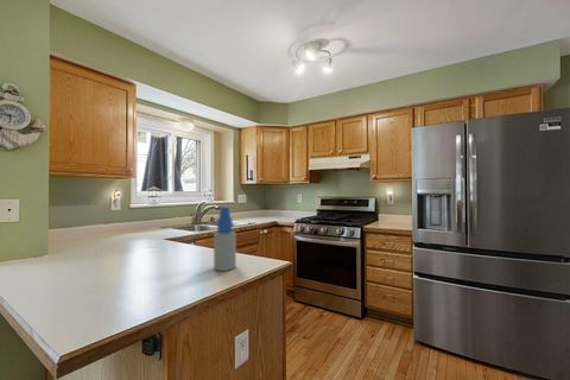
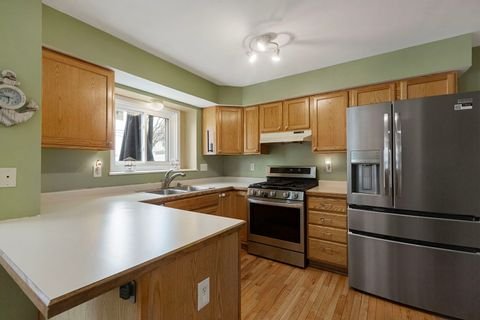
- spray bottle [213,205,238,272]
